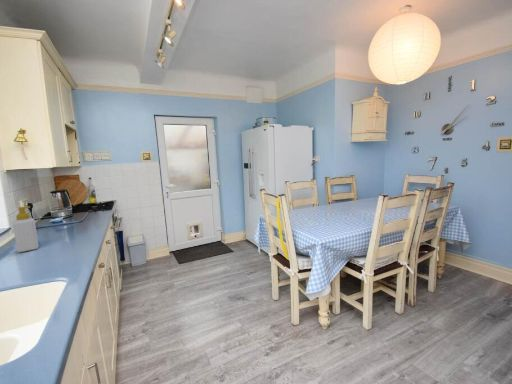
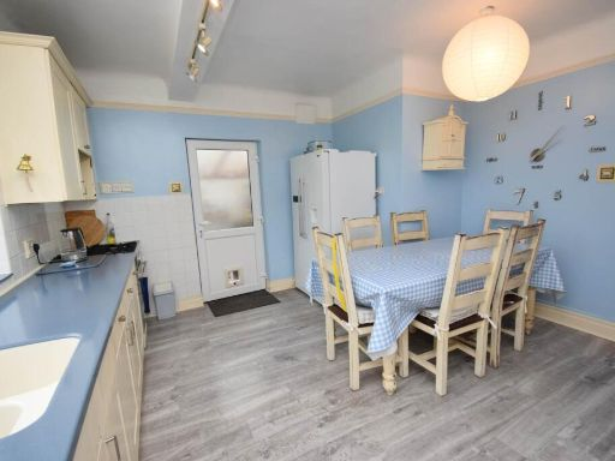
- soap bottle [12,205,39,253]
